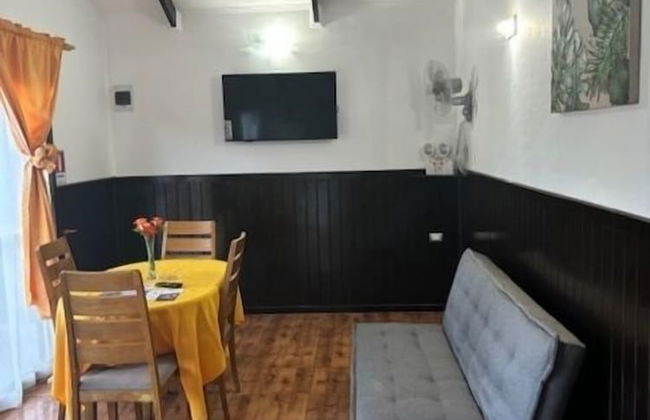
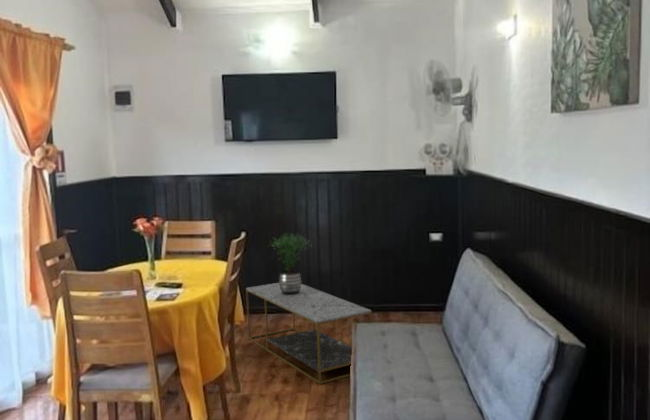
+ potted plant [268,232,314,295]
+ coffee table [245,282,373,385]
